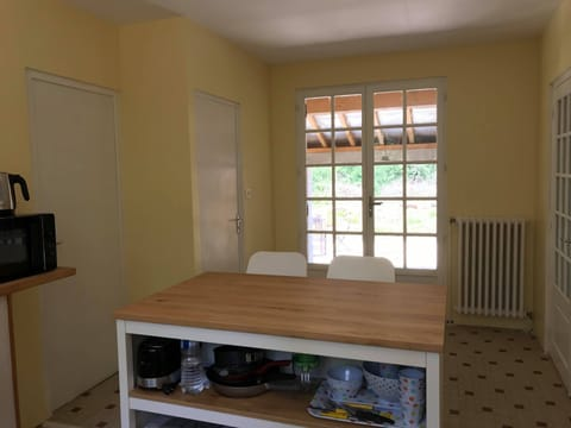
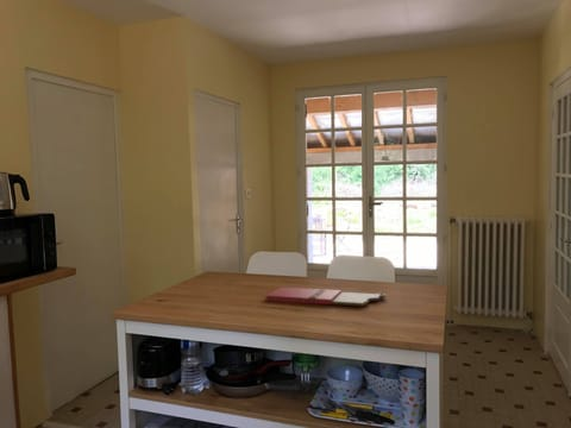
+ cutting board [265,287,387,308]
